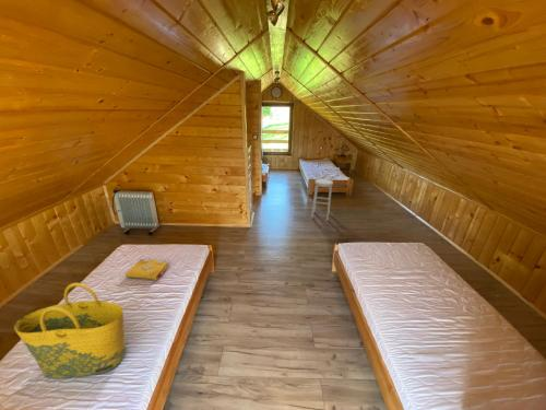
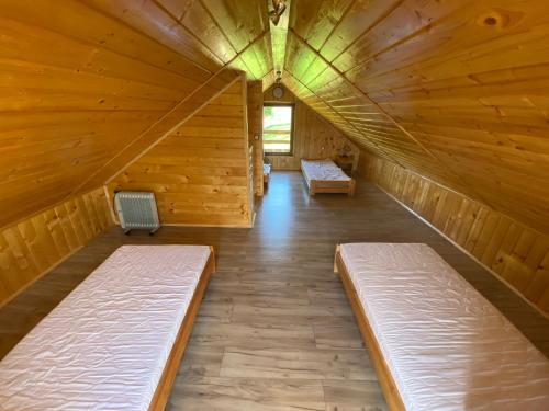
- tote bag [13,282,127,379]
- stool [310,178,334,221]
- spell book [124,258,170,281]
